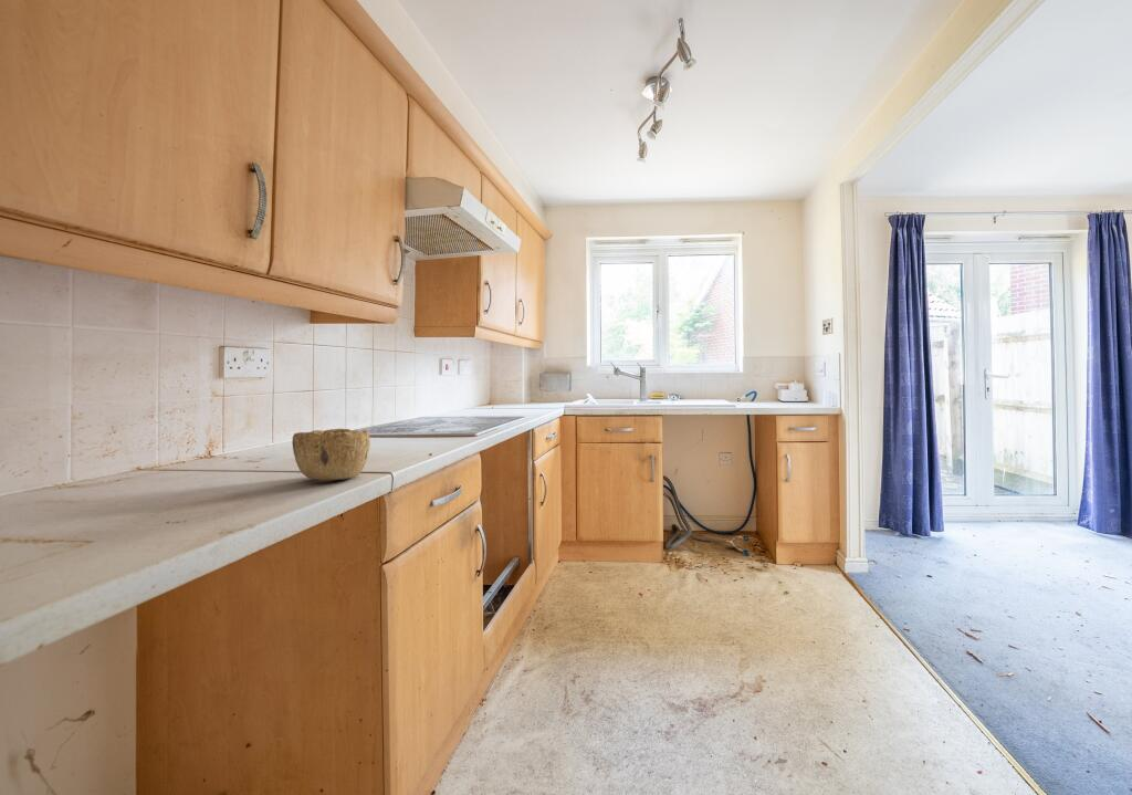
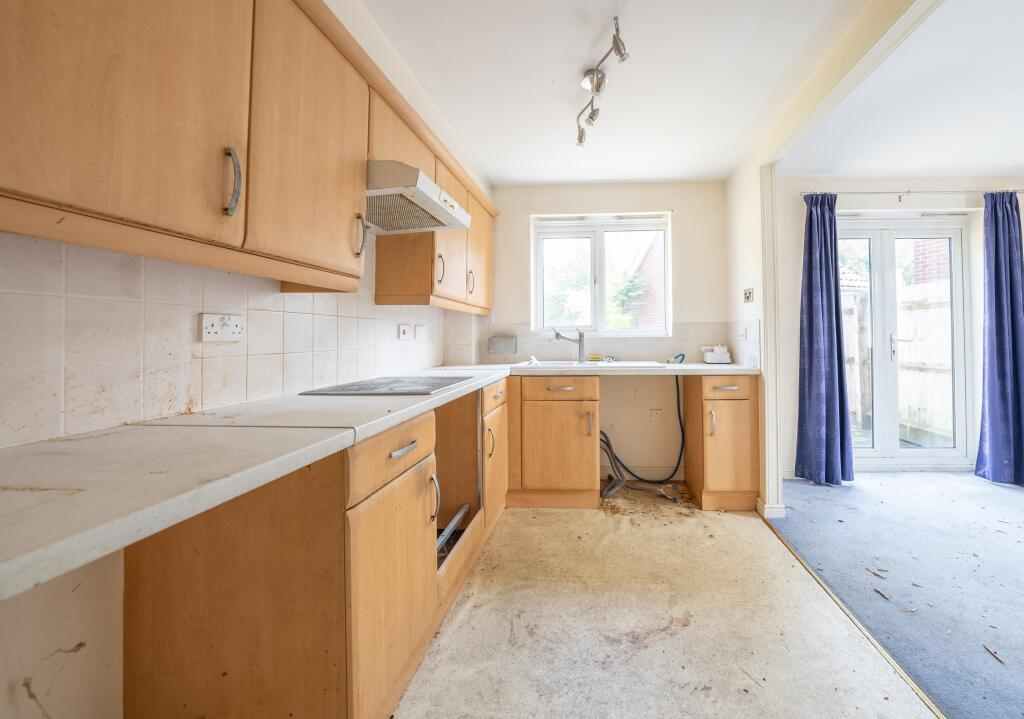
- bowl [291,428,371,481]
